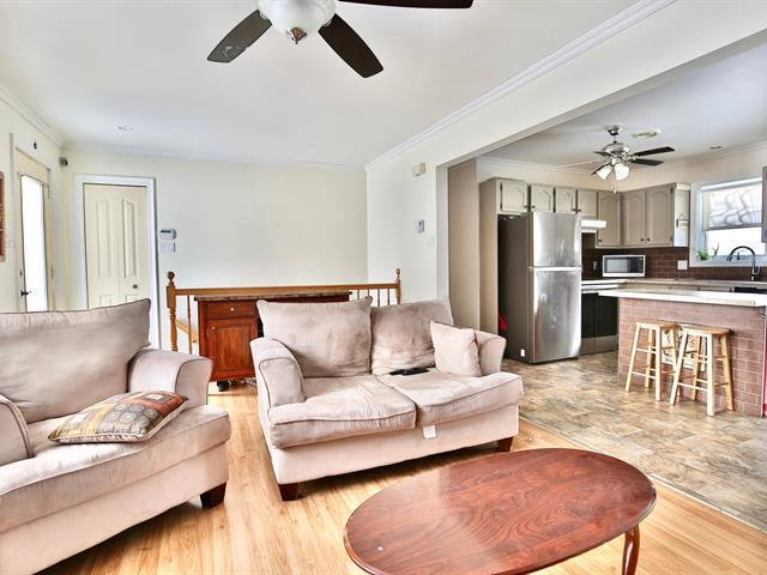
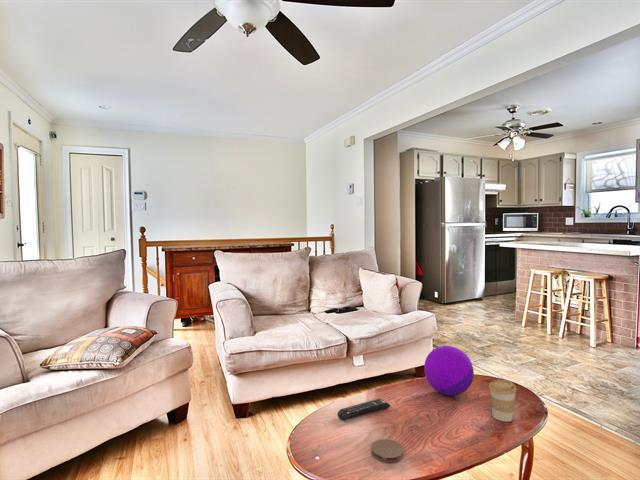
+ coffee cup [488,379,518,423]
+ remote control [337,398,391,421]
+ decorative orb [423,345,475,397]
+ coaster [371,438,405,463]
